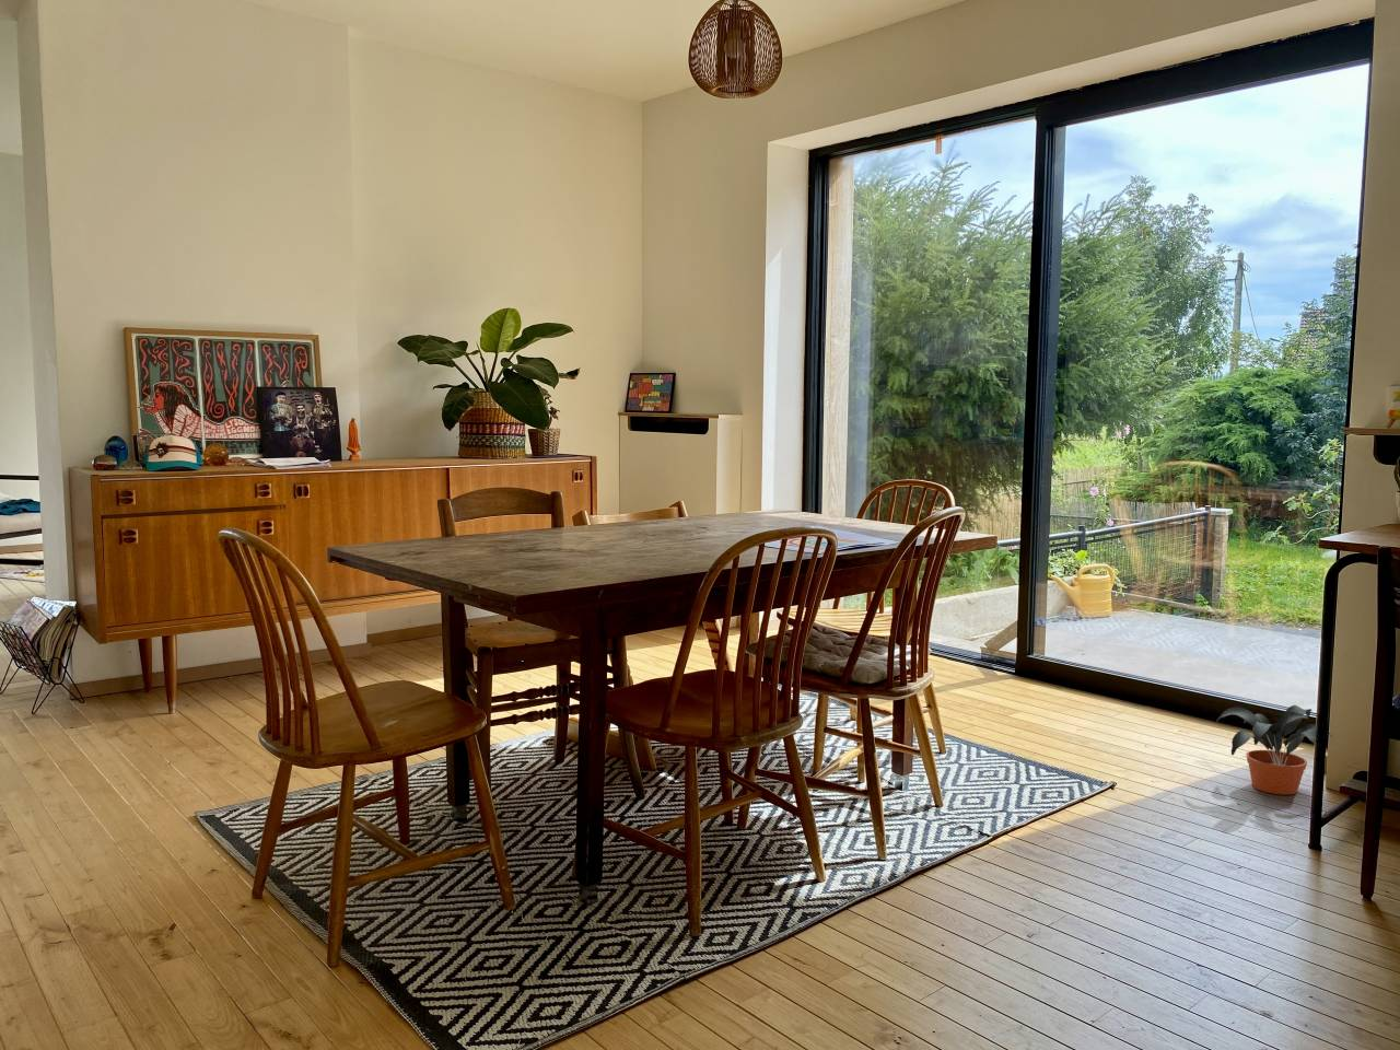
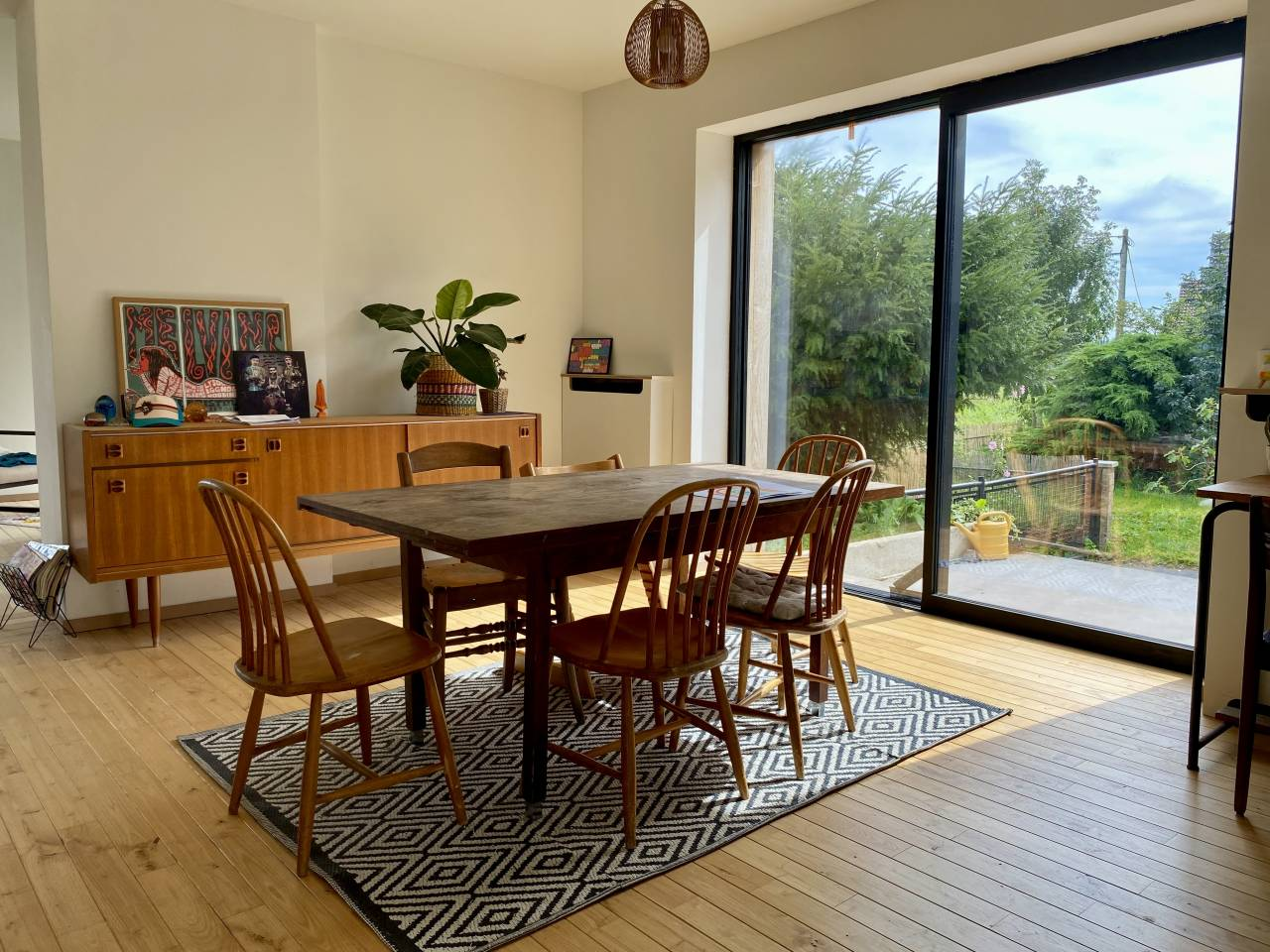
- potted plant [1215,705,1333,796]
